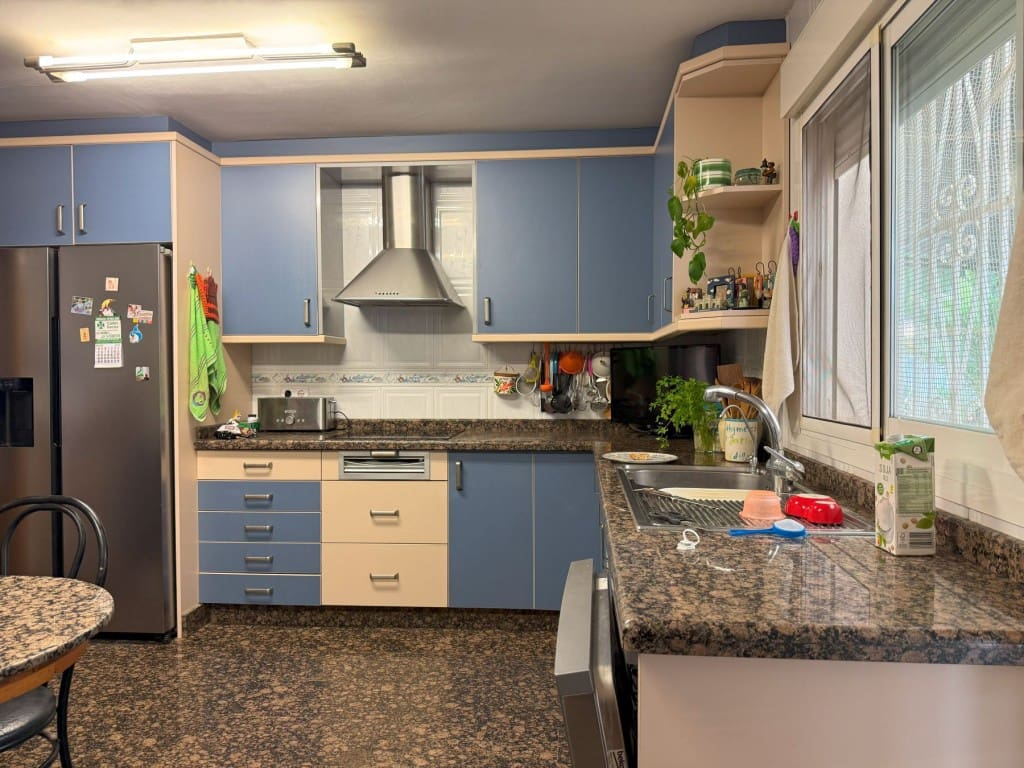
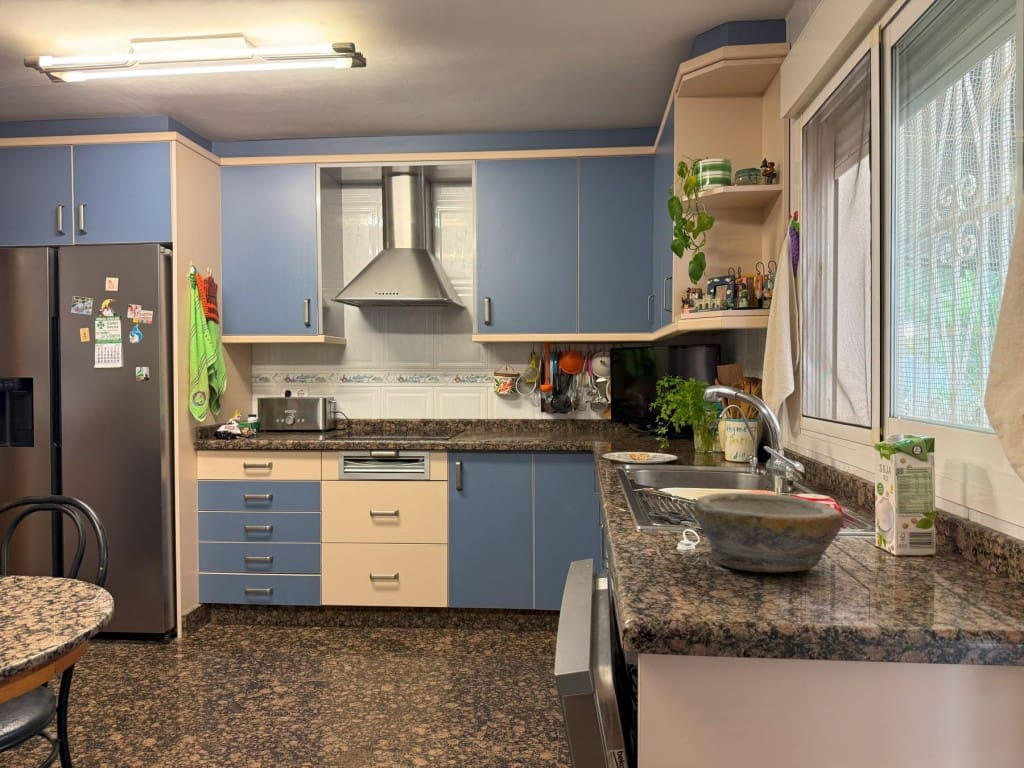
+ bowl [693,492,844,573]
